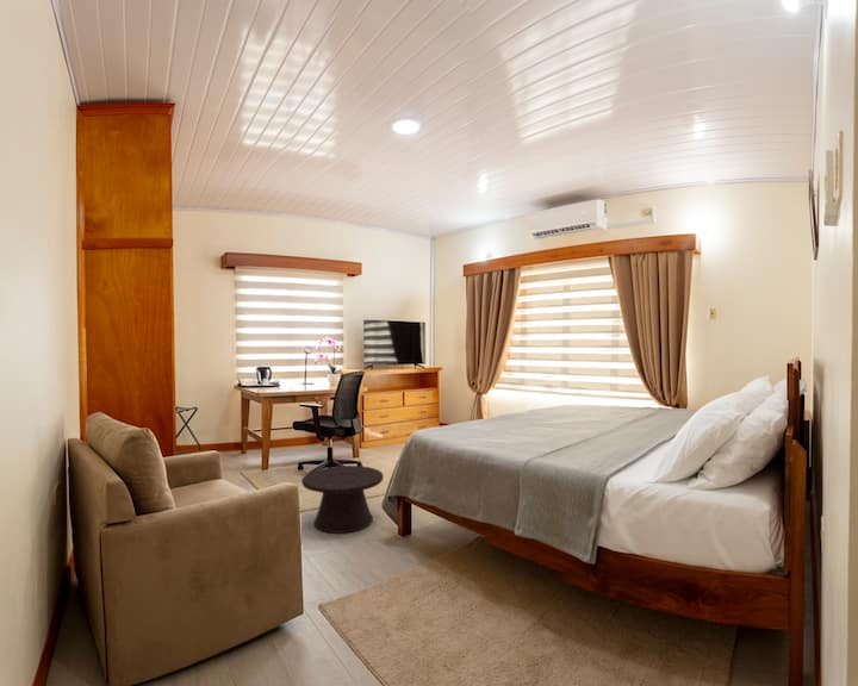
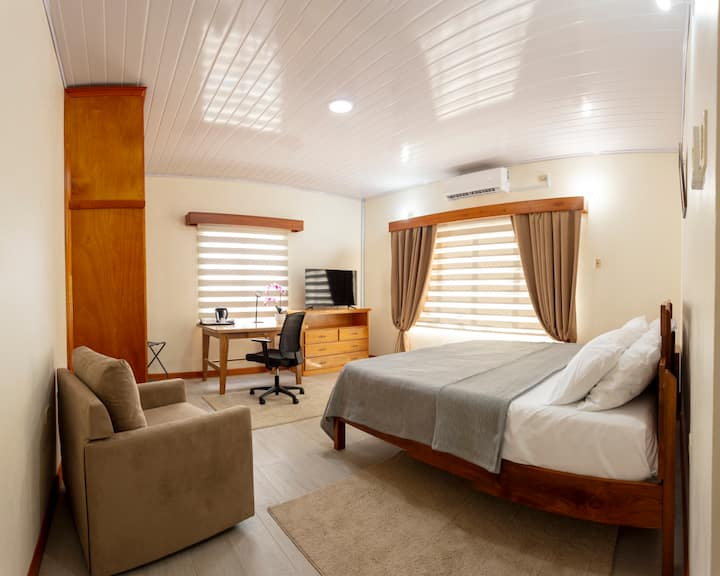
- side table [300,464,385,535]
